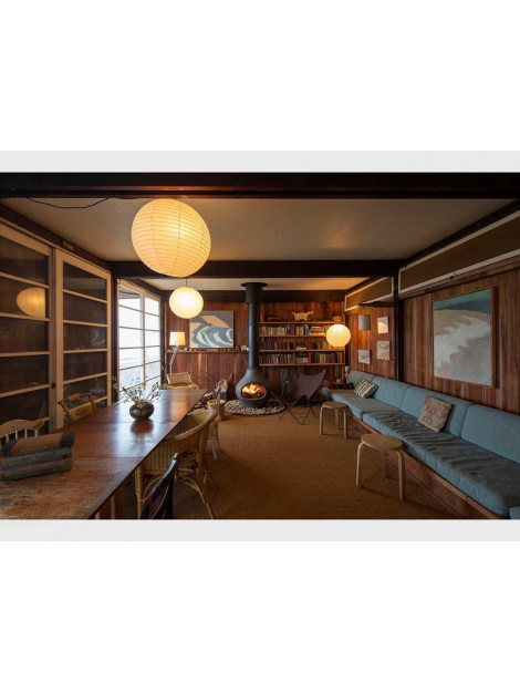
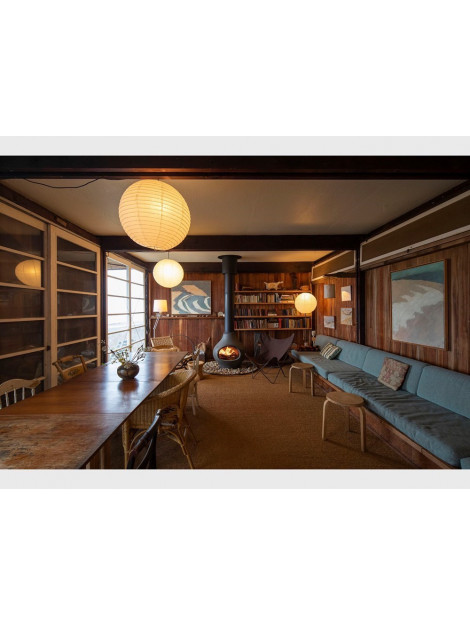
- book stack [0,430,76,483]
